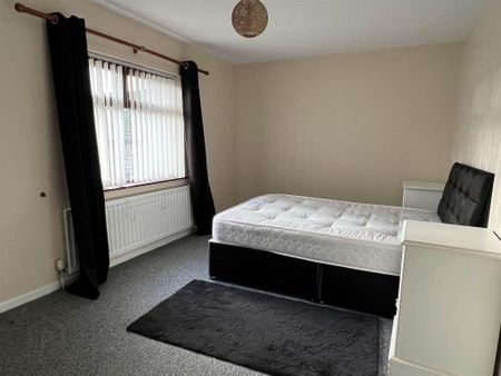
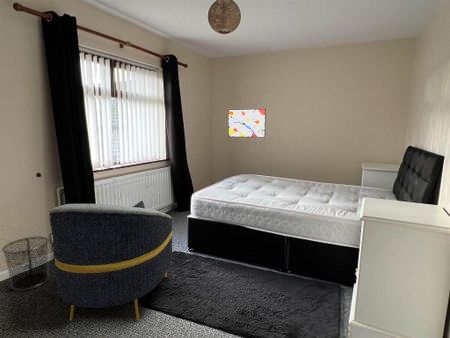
+ armchair [48,200,173,321]
+ waste bin [1,236,50,292]
+ wall art [227,108,267,138]
